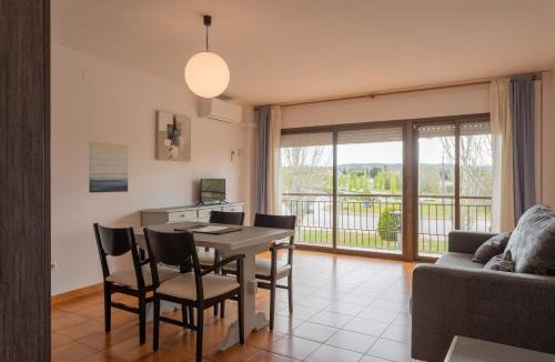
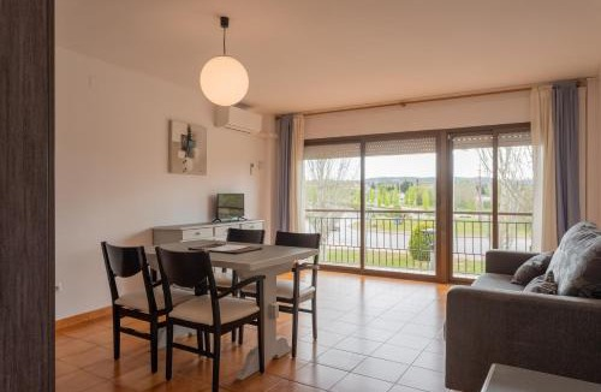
- wall art [88,141,129,194]
